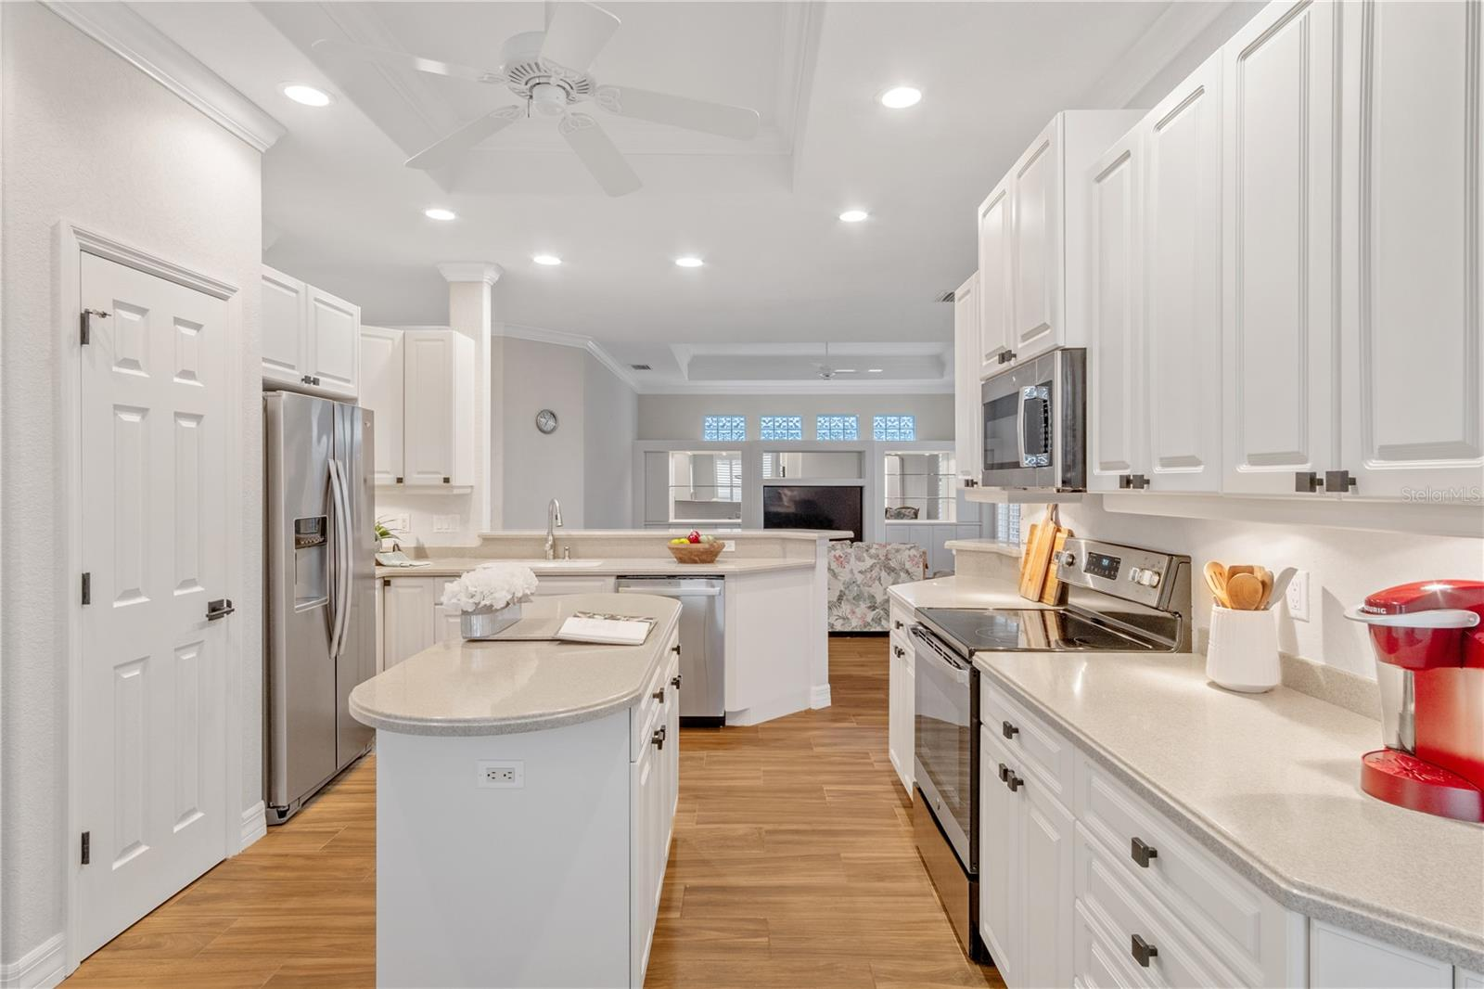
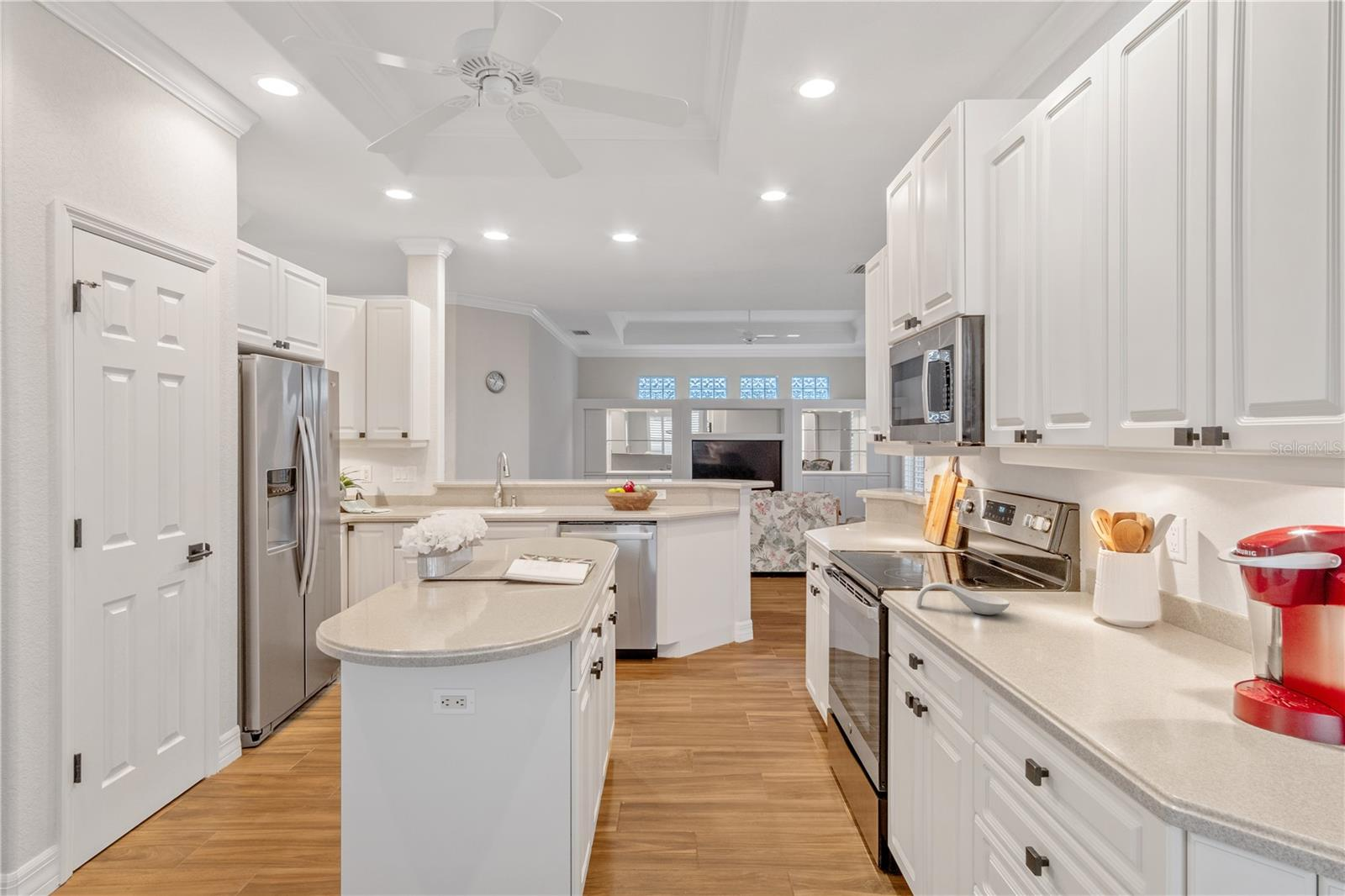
+ spoon rest [915,582,1010,615]
